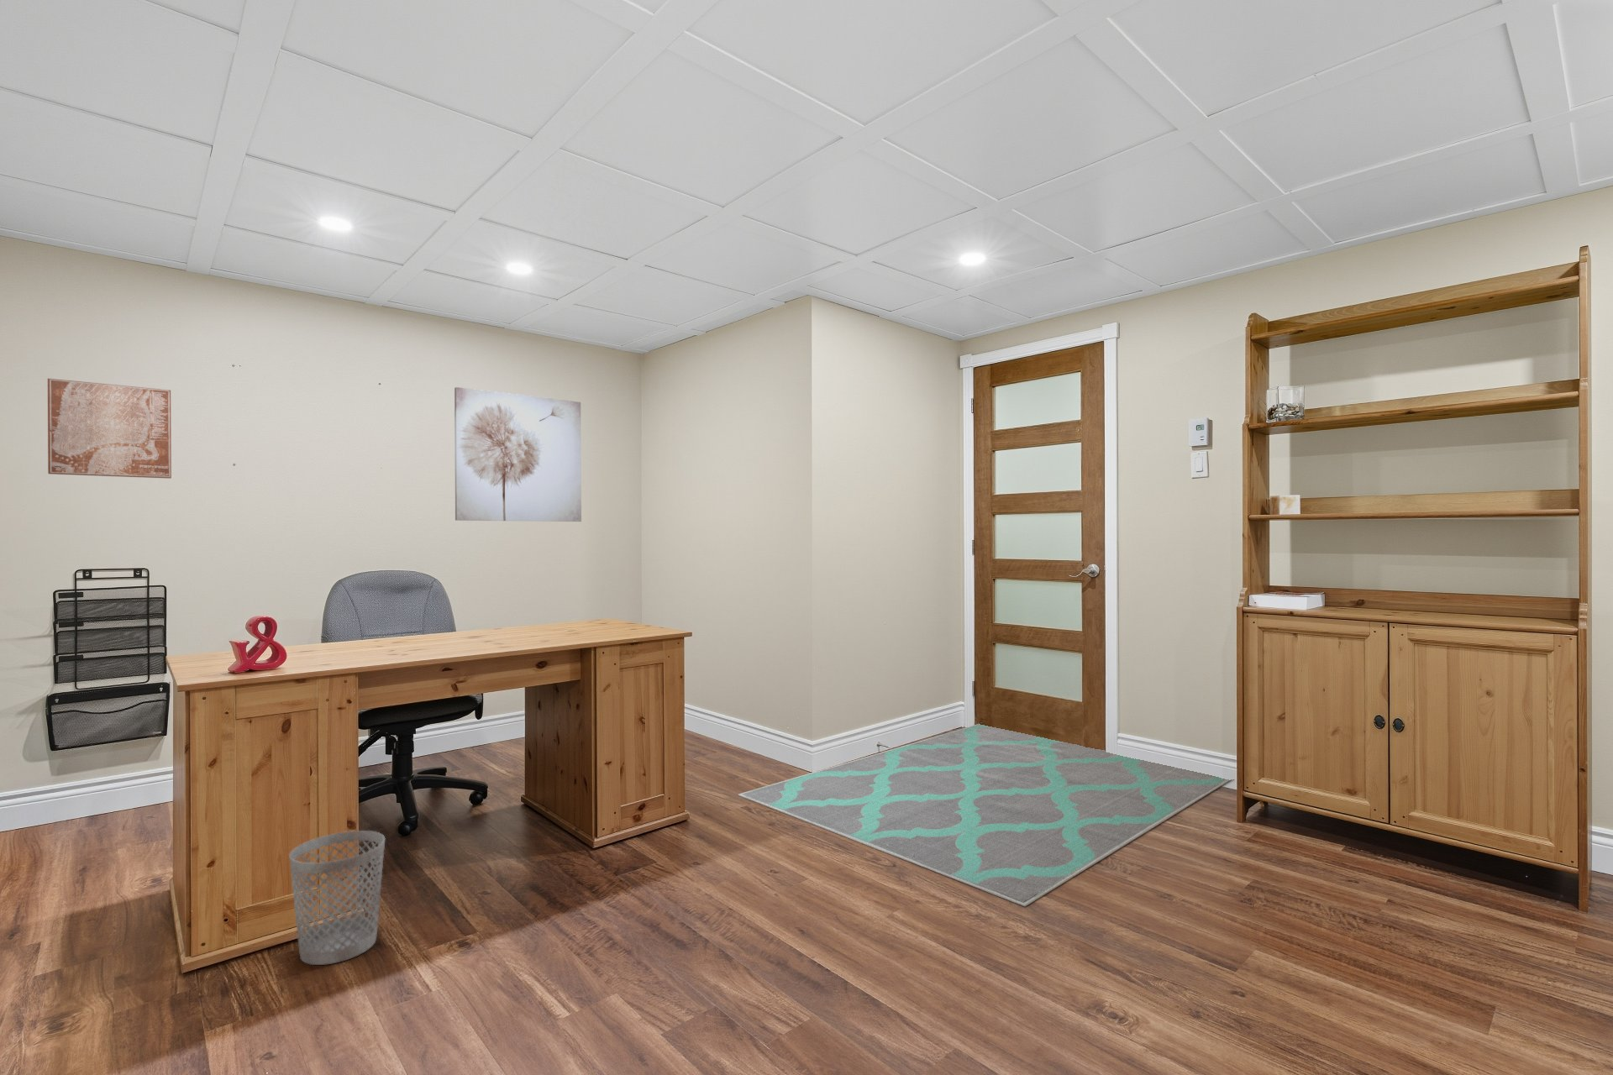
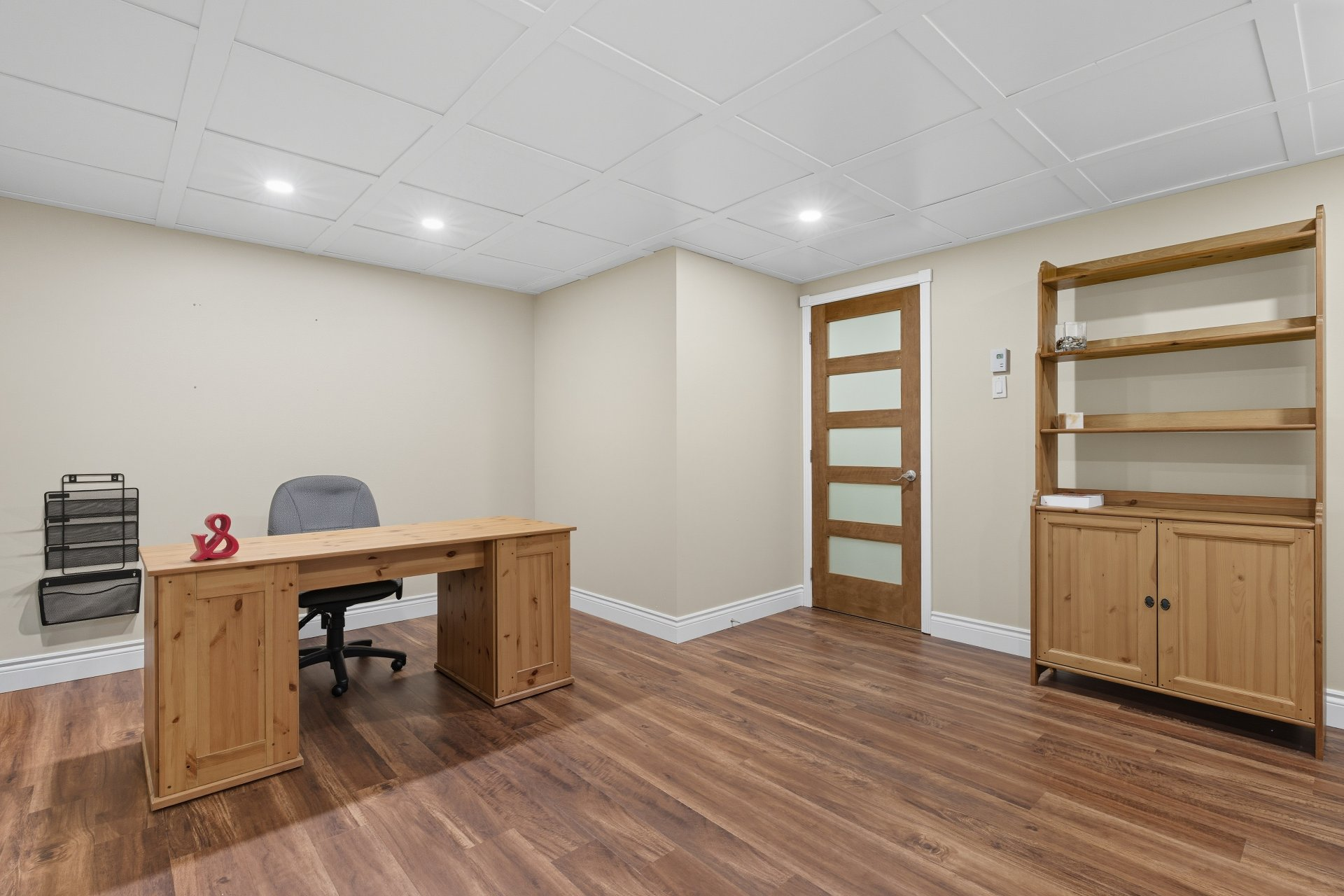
- wall art [454,386,582,522]
- wall art [47,378,173,480]
- rug [738,723,1231,907]
- wastebasket [288,830,385,966]
